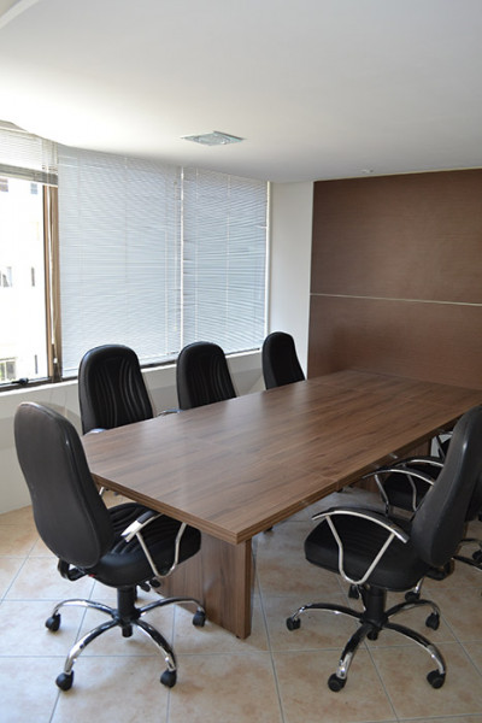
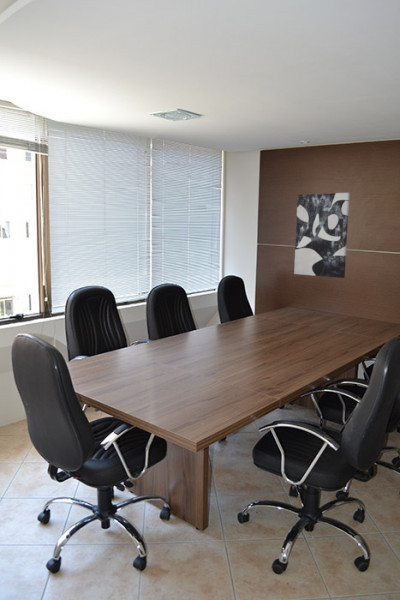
+ wall art [293,192,351,279]
